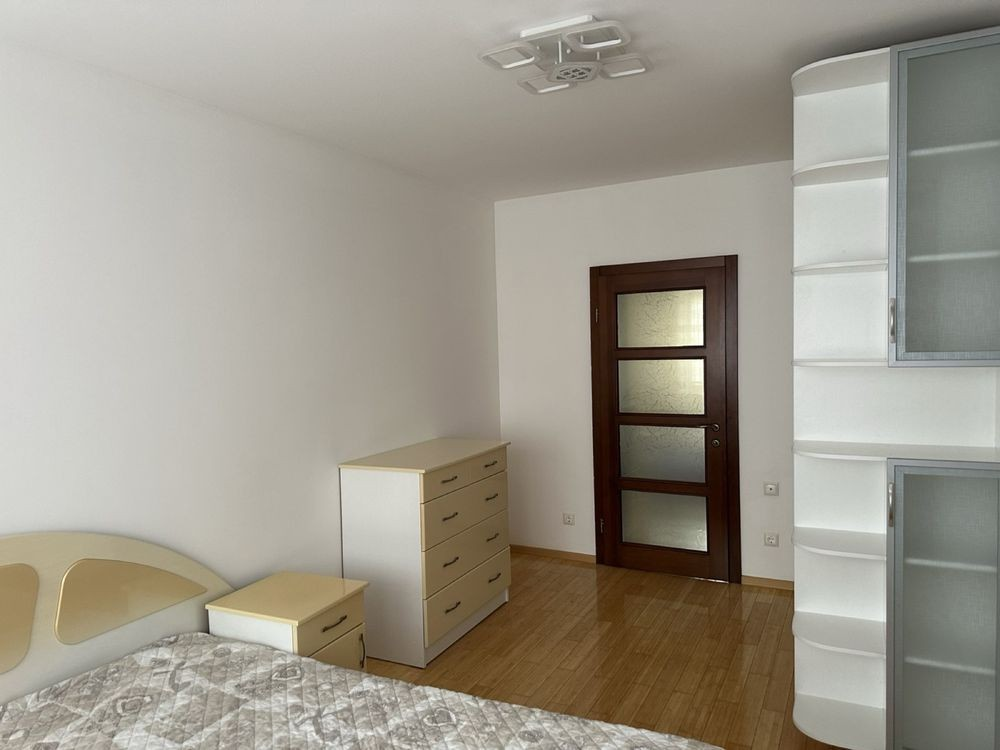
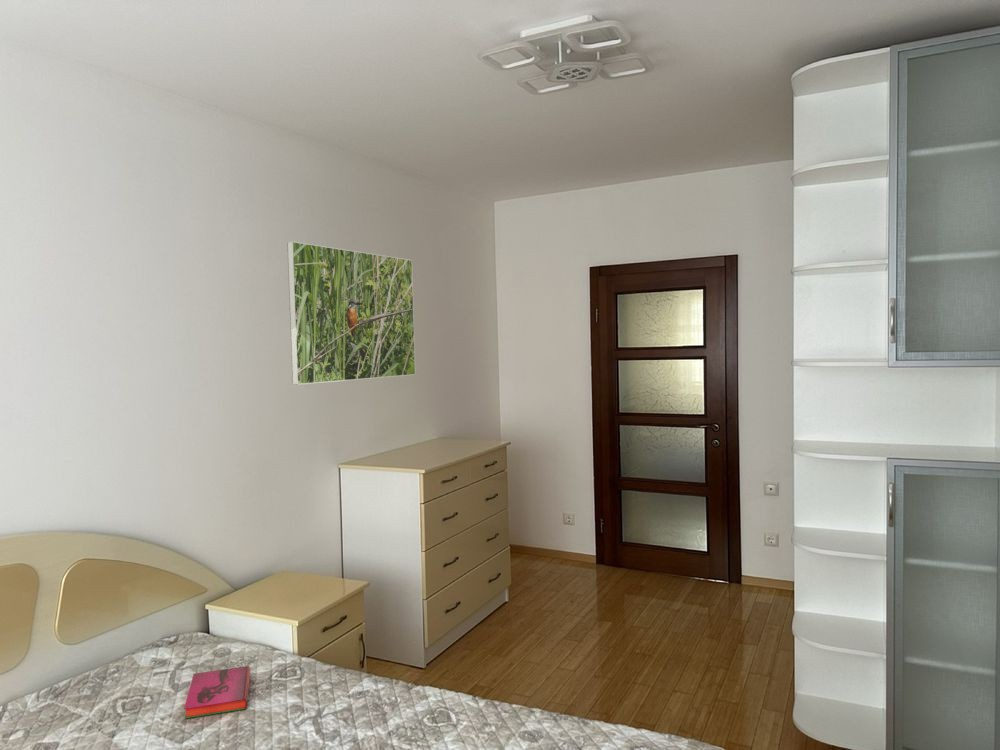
+ hardback book [183,665,251,719]
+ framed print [286,240,417,386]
